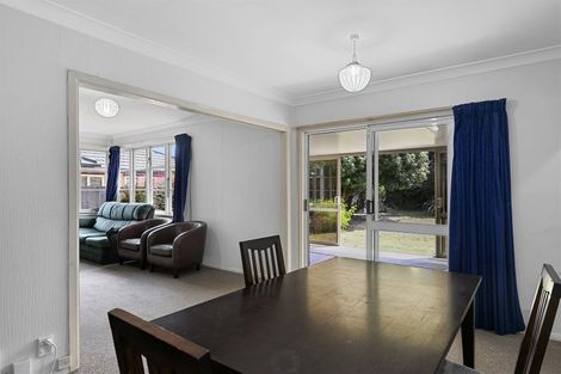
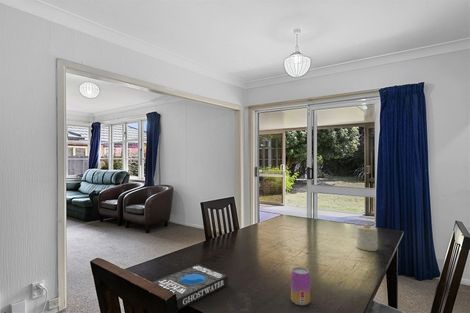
+ candle [355,223,378,252]
+ beverage can [290,266,311,306]
+ book [152,264,229,311]
